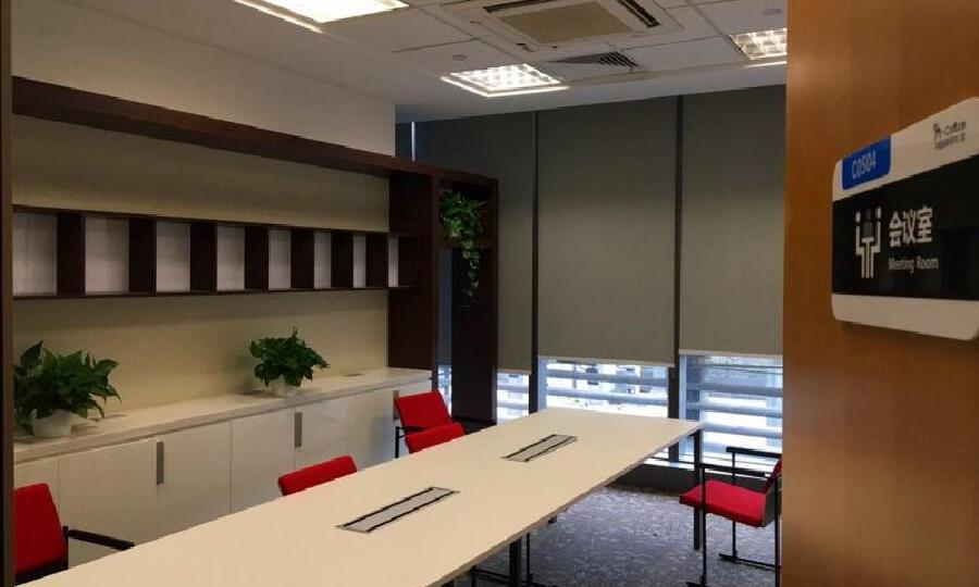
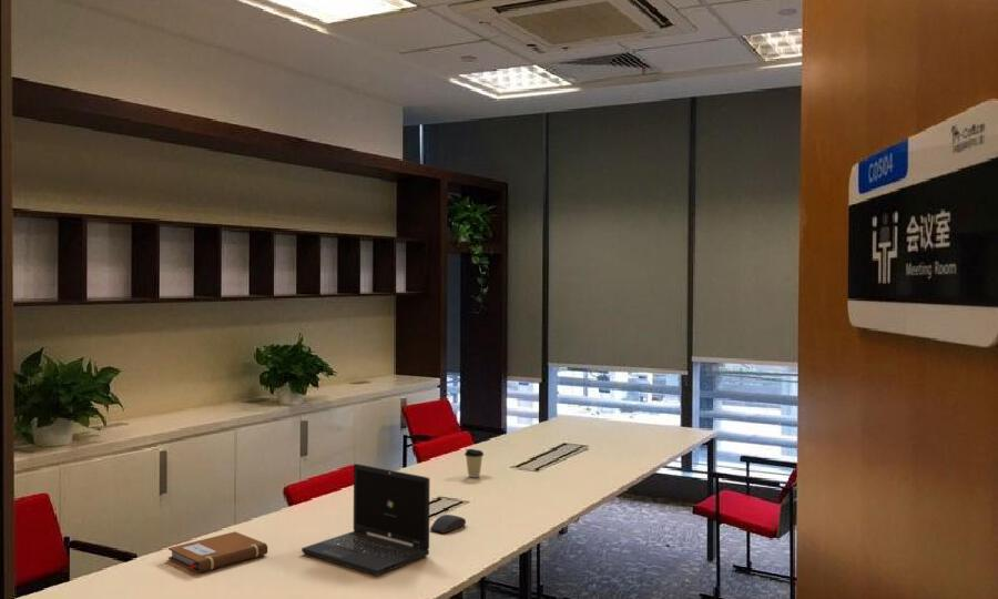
+ coffee cup [464,448,485,478]
+ laptop [301,463,430,577]
+ notebook [167,530,268,573]
+ computer mouse [429,514,467,535]
